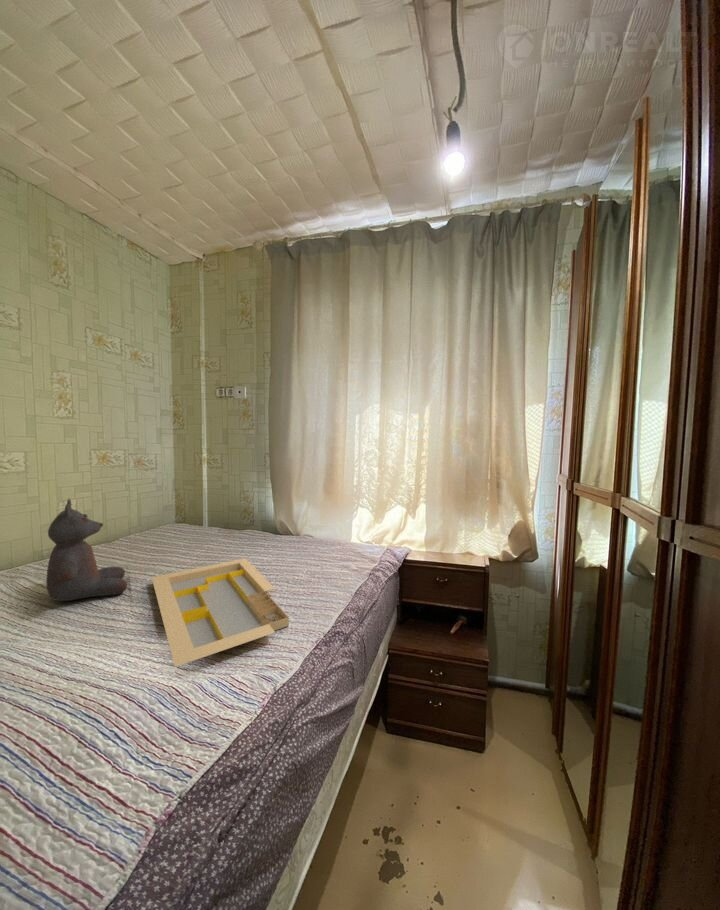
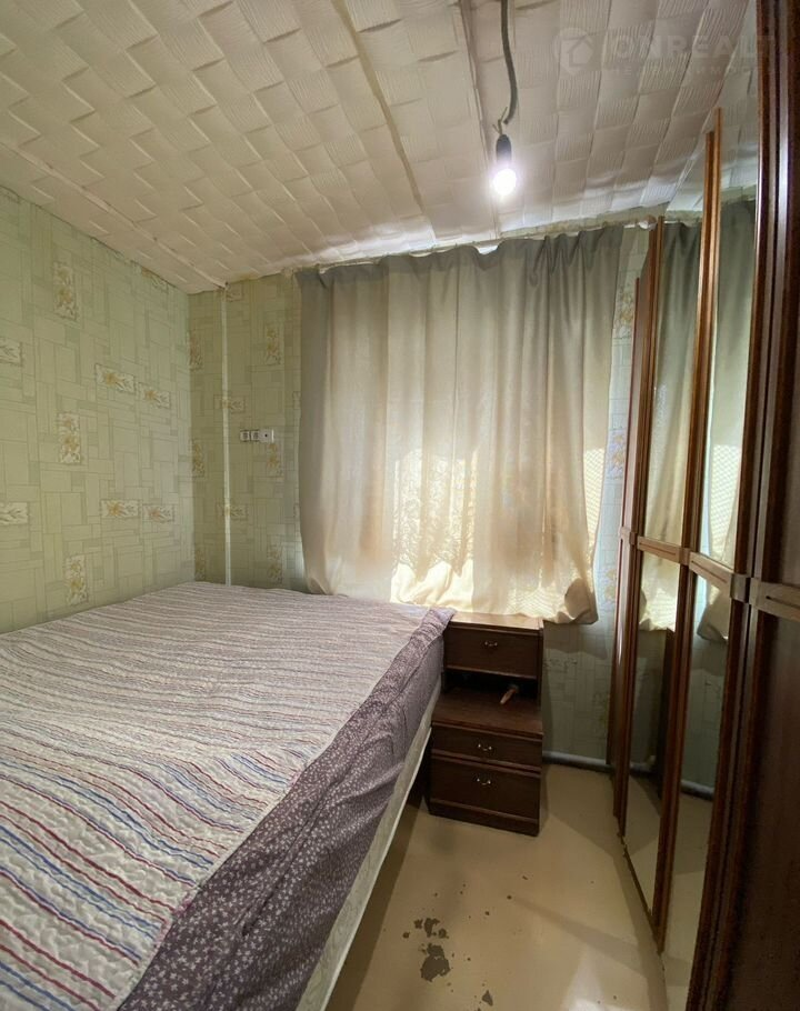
- serving tray [151,557,290,668]
- teddy bear [45,498,128,602]
